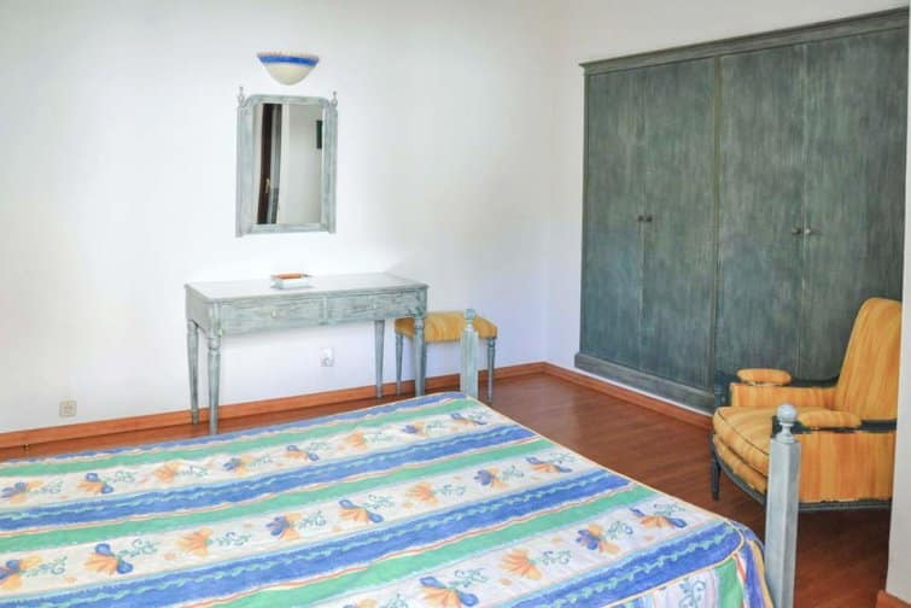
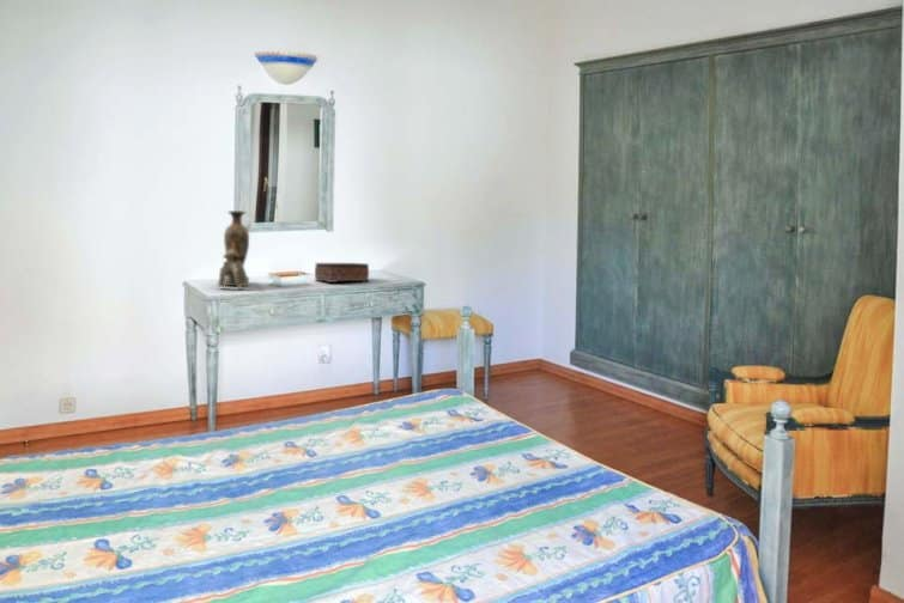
+ tissue box [314,262,370,284]
+ vase with dog figurine [216,209,251,288]
